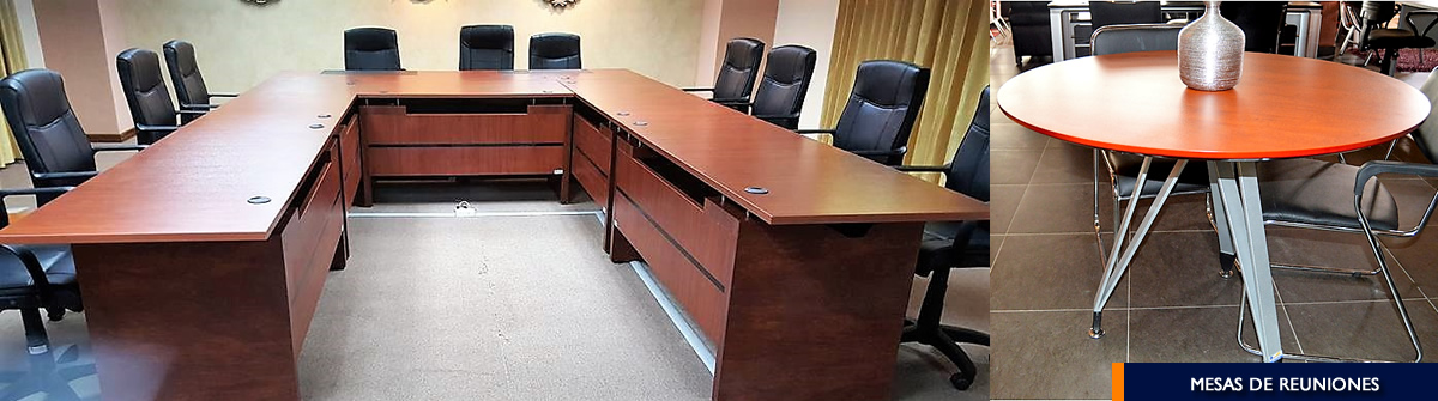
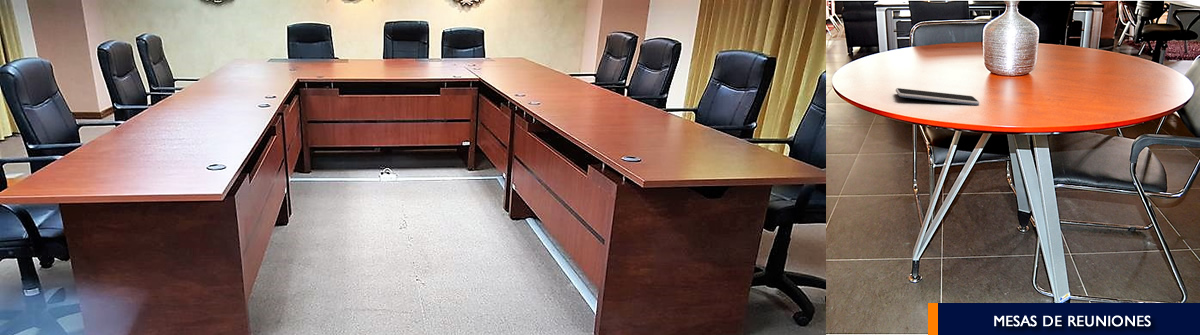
+ smartphone [895,87,980,106]
